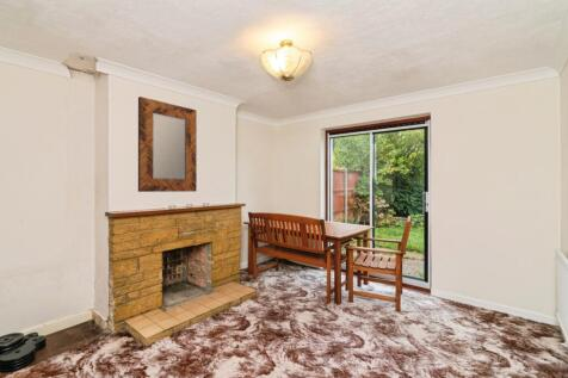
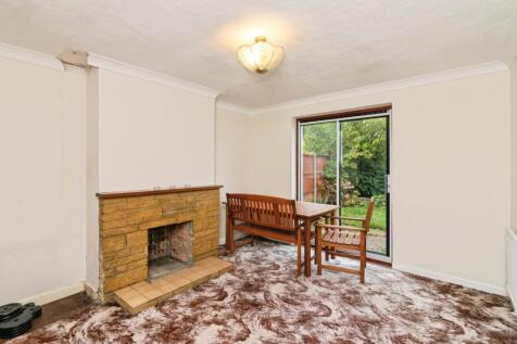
- home mirror [137,95,198,193]
